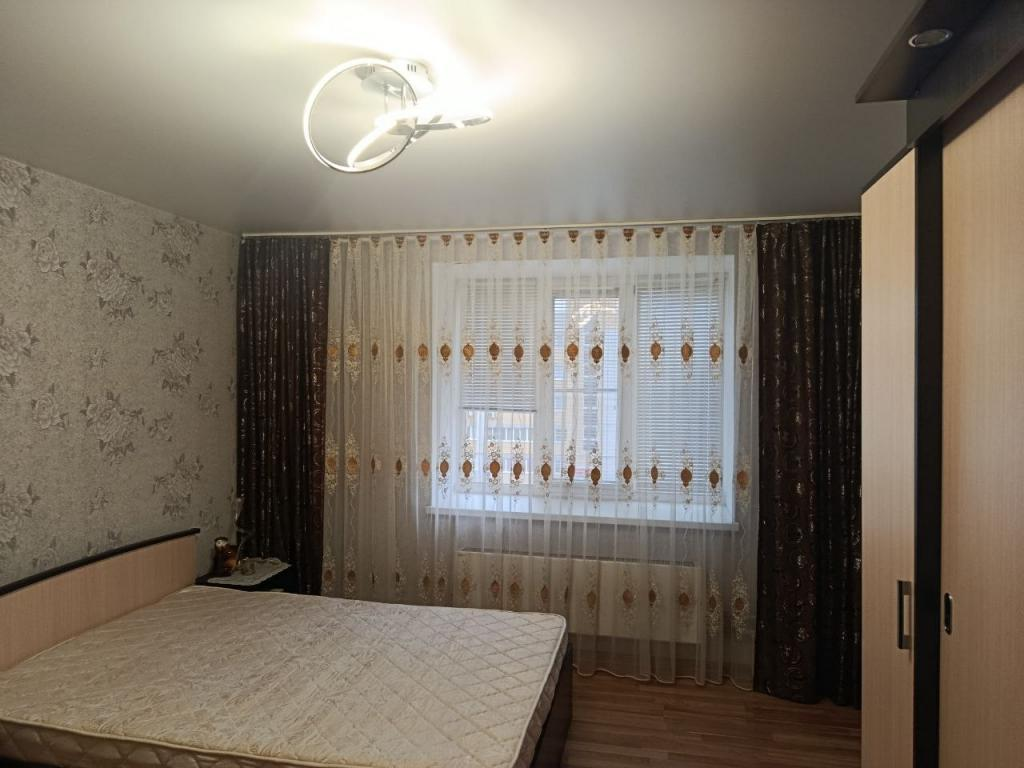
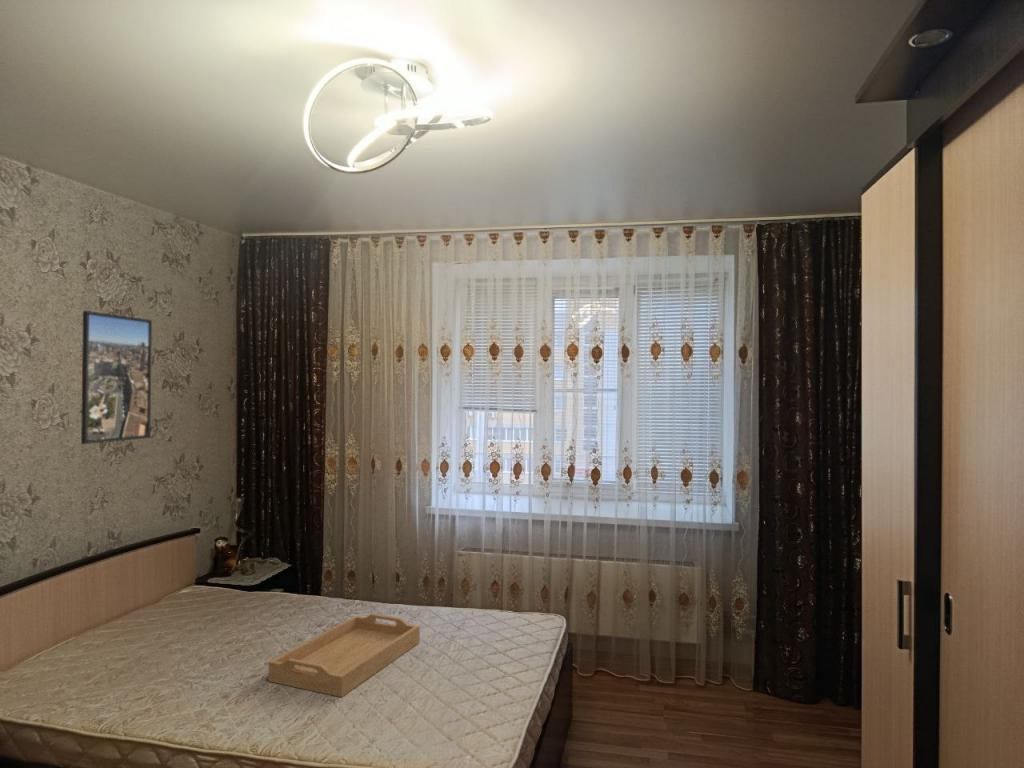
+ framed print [80,310,153,445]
+ serving tray [267,613,421,698]
